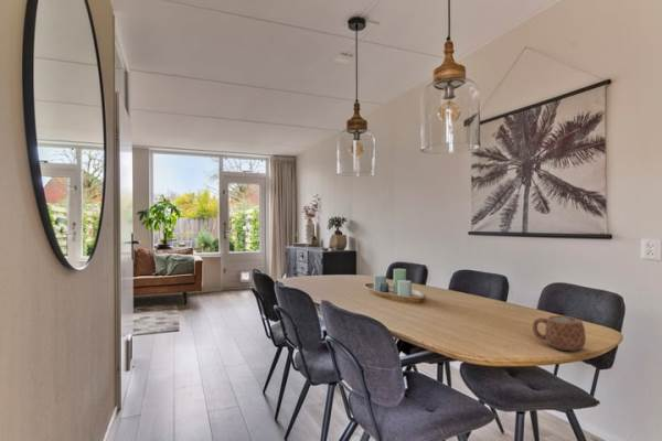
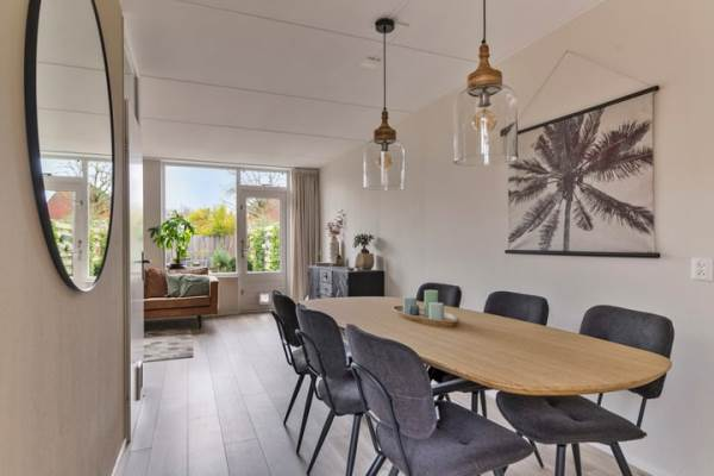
- mug [532,314,587,352]
